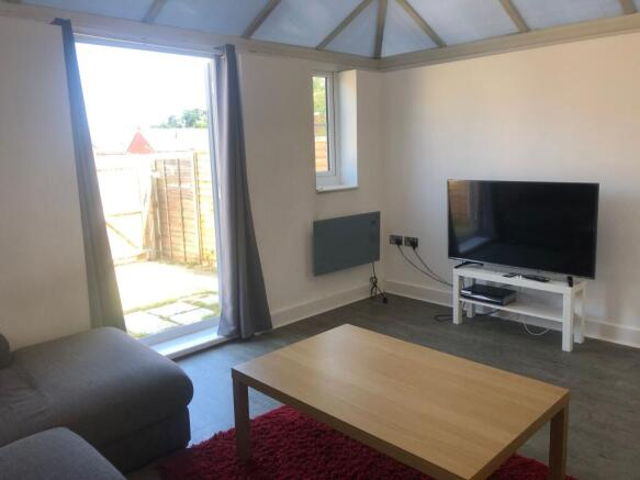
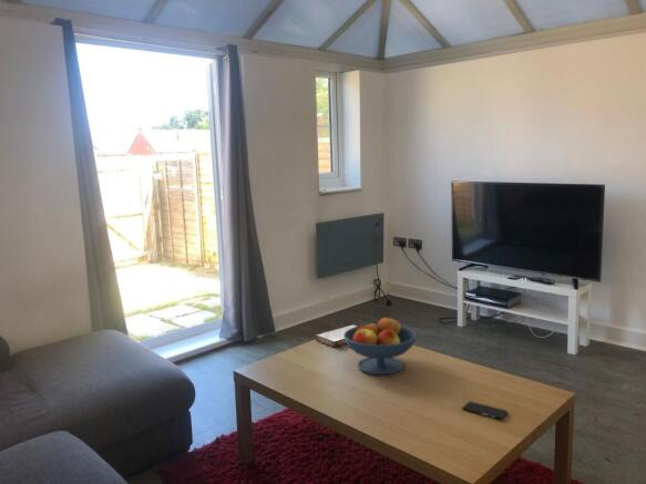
+ smartphone [461,400,509,420]
+ book [312,323,358,348]
+ fruit bowl [343,315,418,375]
